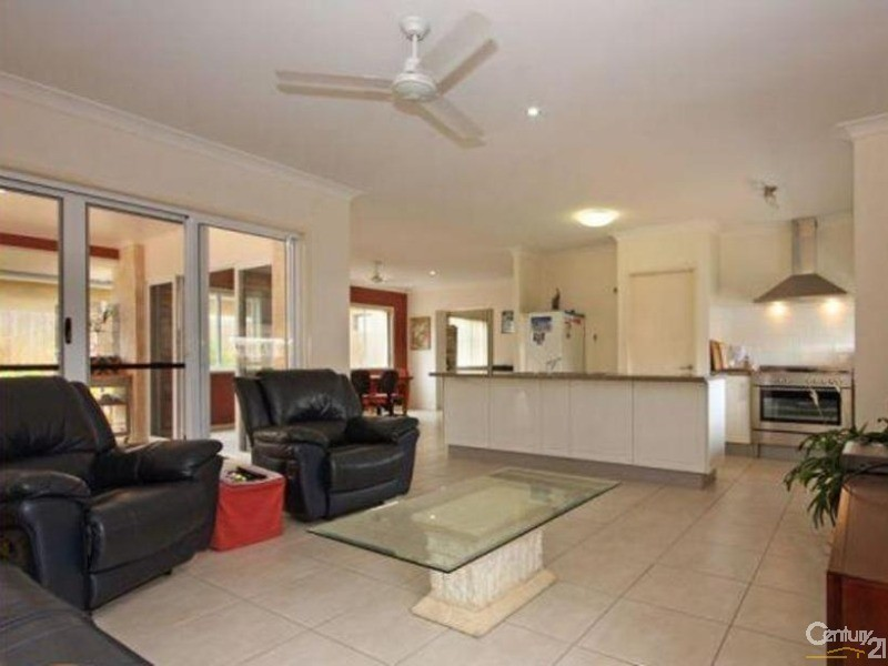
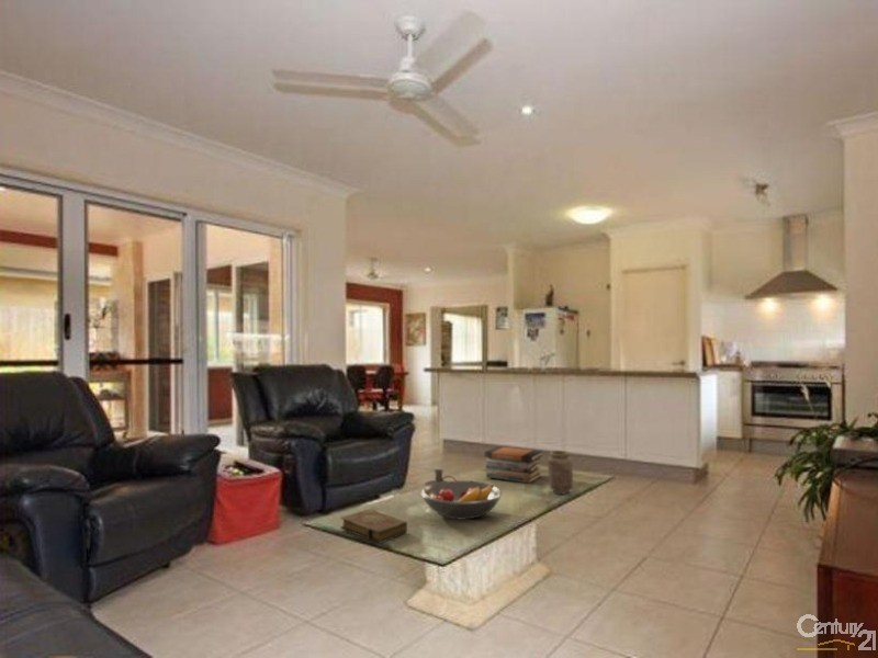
+ candle holder [424,468,457,487]
+ book stack [484,445,543,484]
+ vase [547,450,574,496]
+ book [339,508,408,545]
+ fruit bowl [419,479,504,521]
